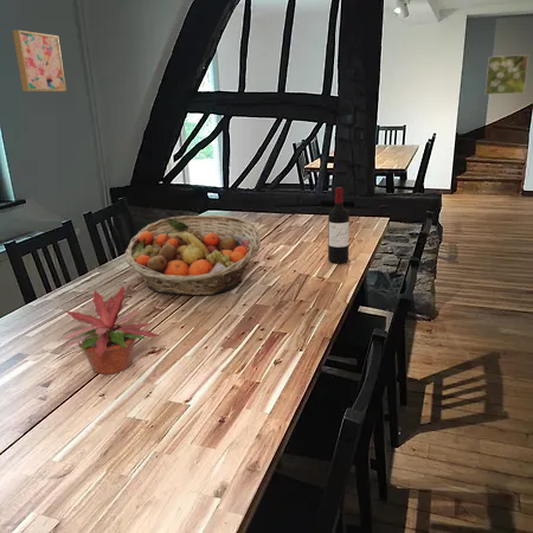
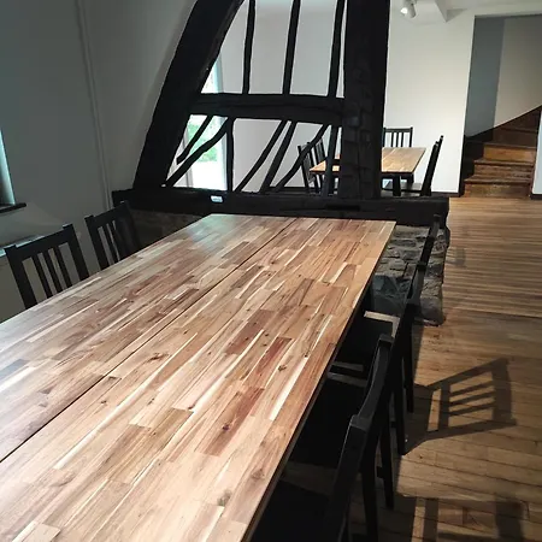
- wine bottle [327,186,351,264]
- fruit basket [124,214,262,296]
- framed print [484,53,529,96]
- wall art [12,28,68,92]
- potted plant [62,284,162,375]
